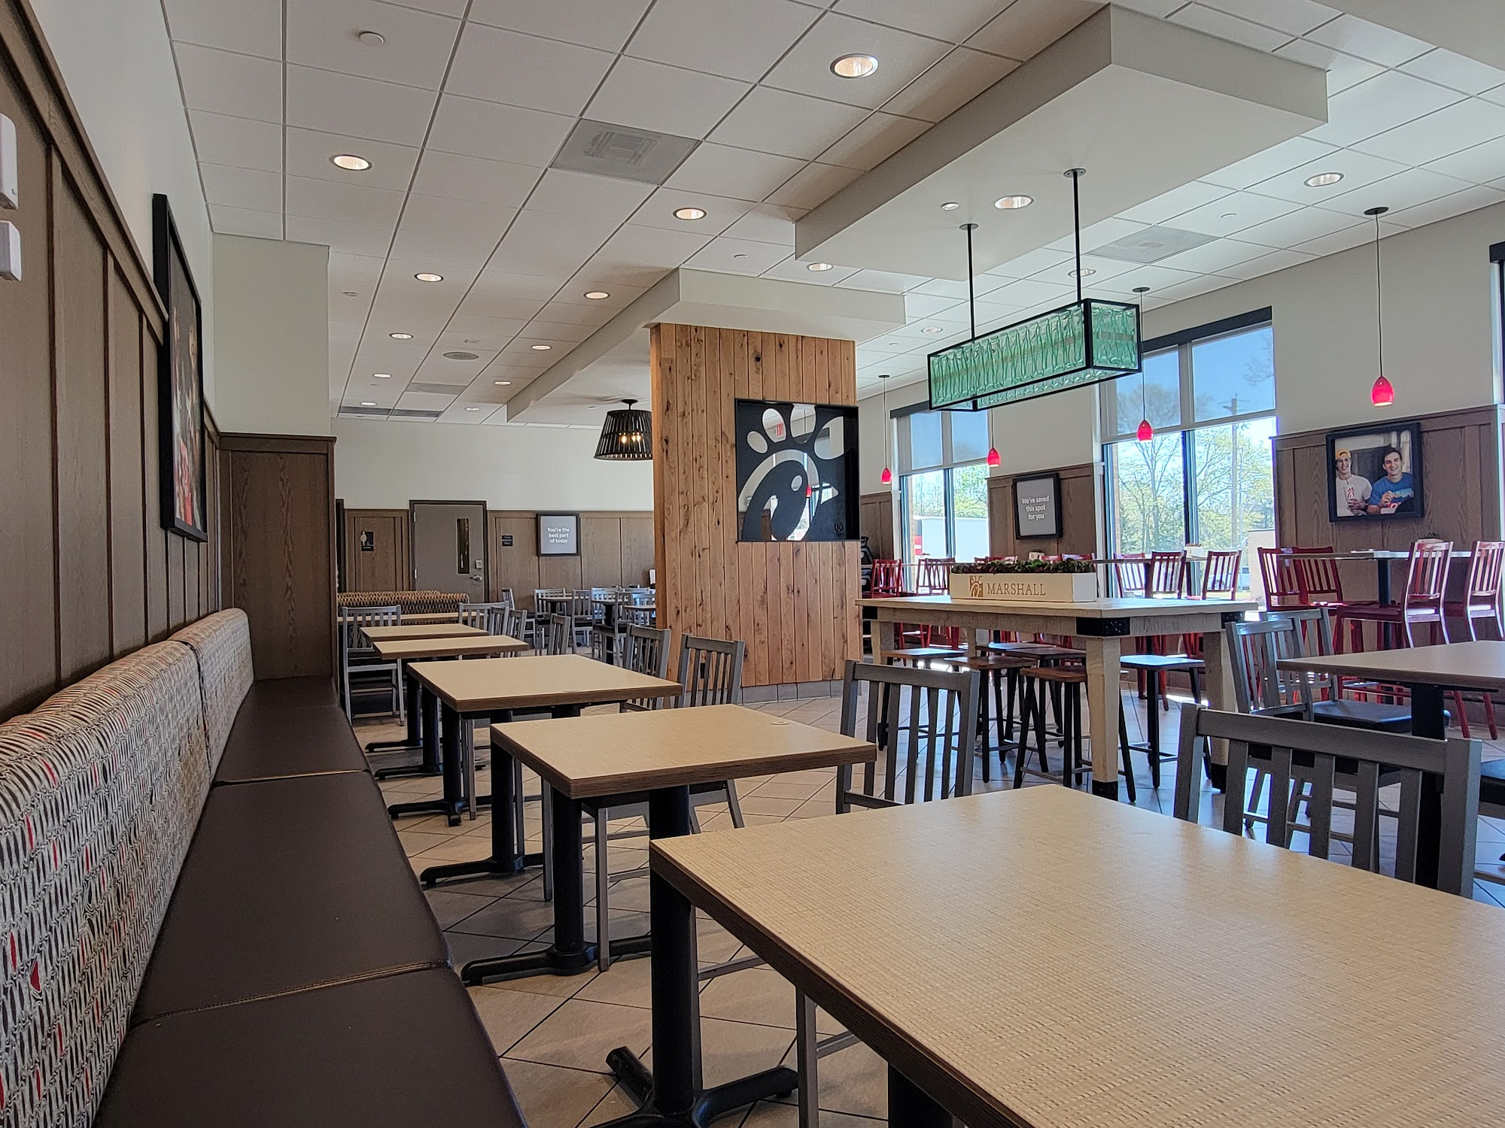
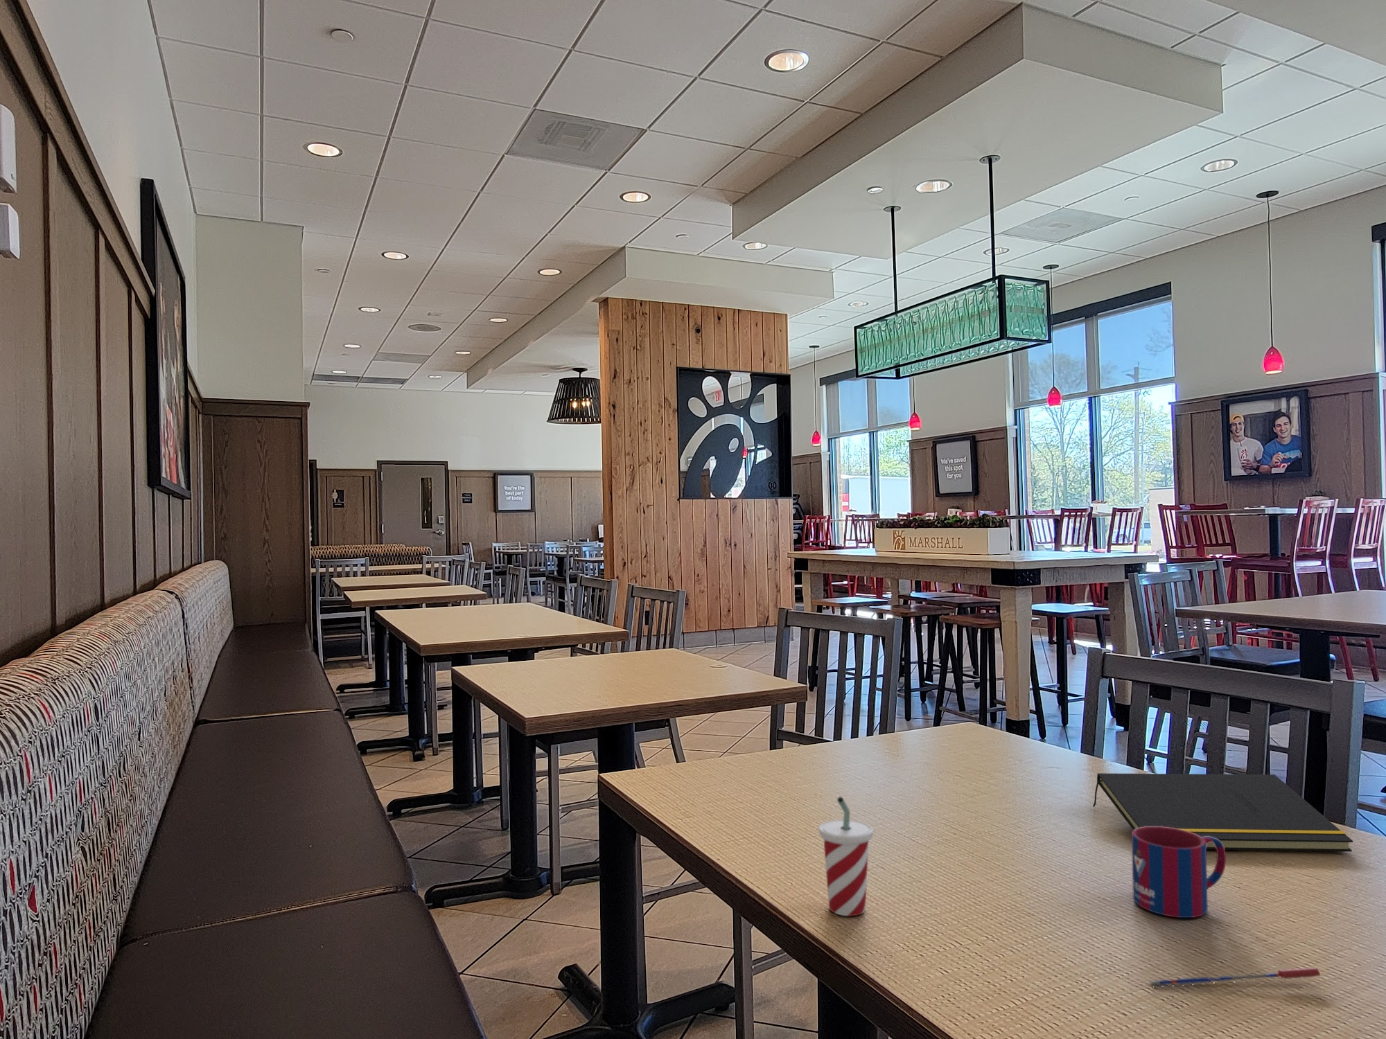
+ notepad [1092,773,1353,852]
+ pen [1149,967,1322,988]
+ beverage cup [817,796,874,917]
+ mug [1131,826,1227,919]
